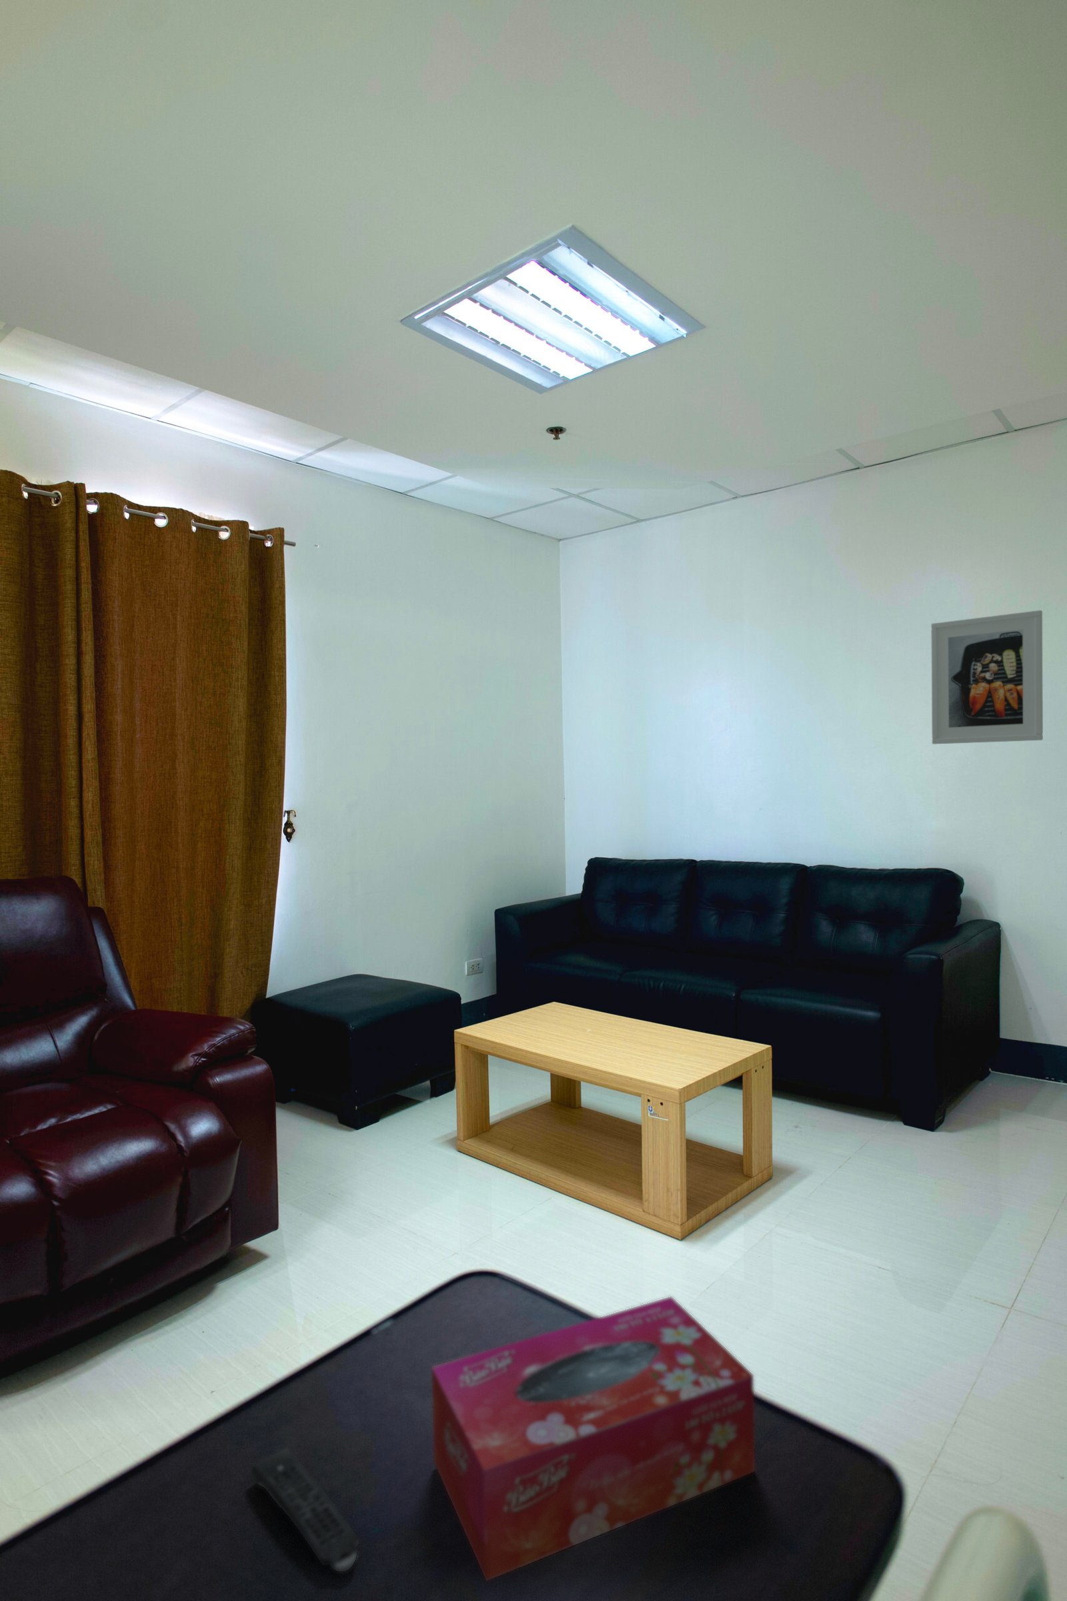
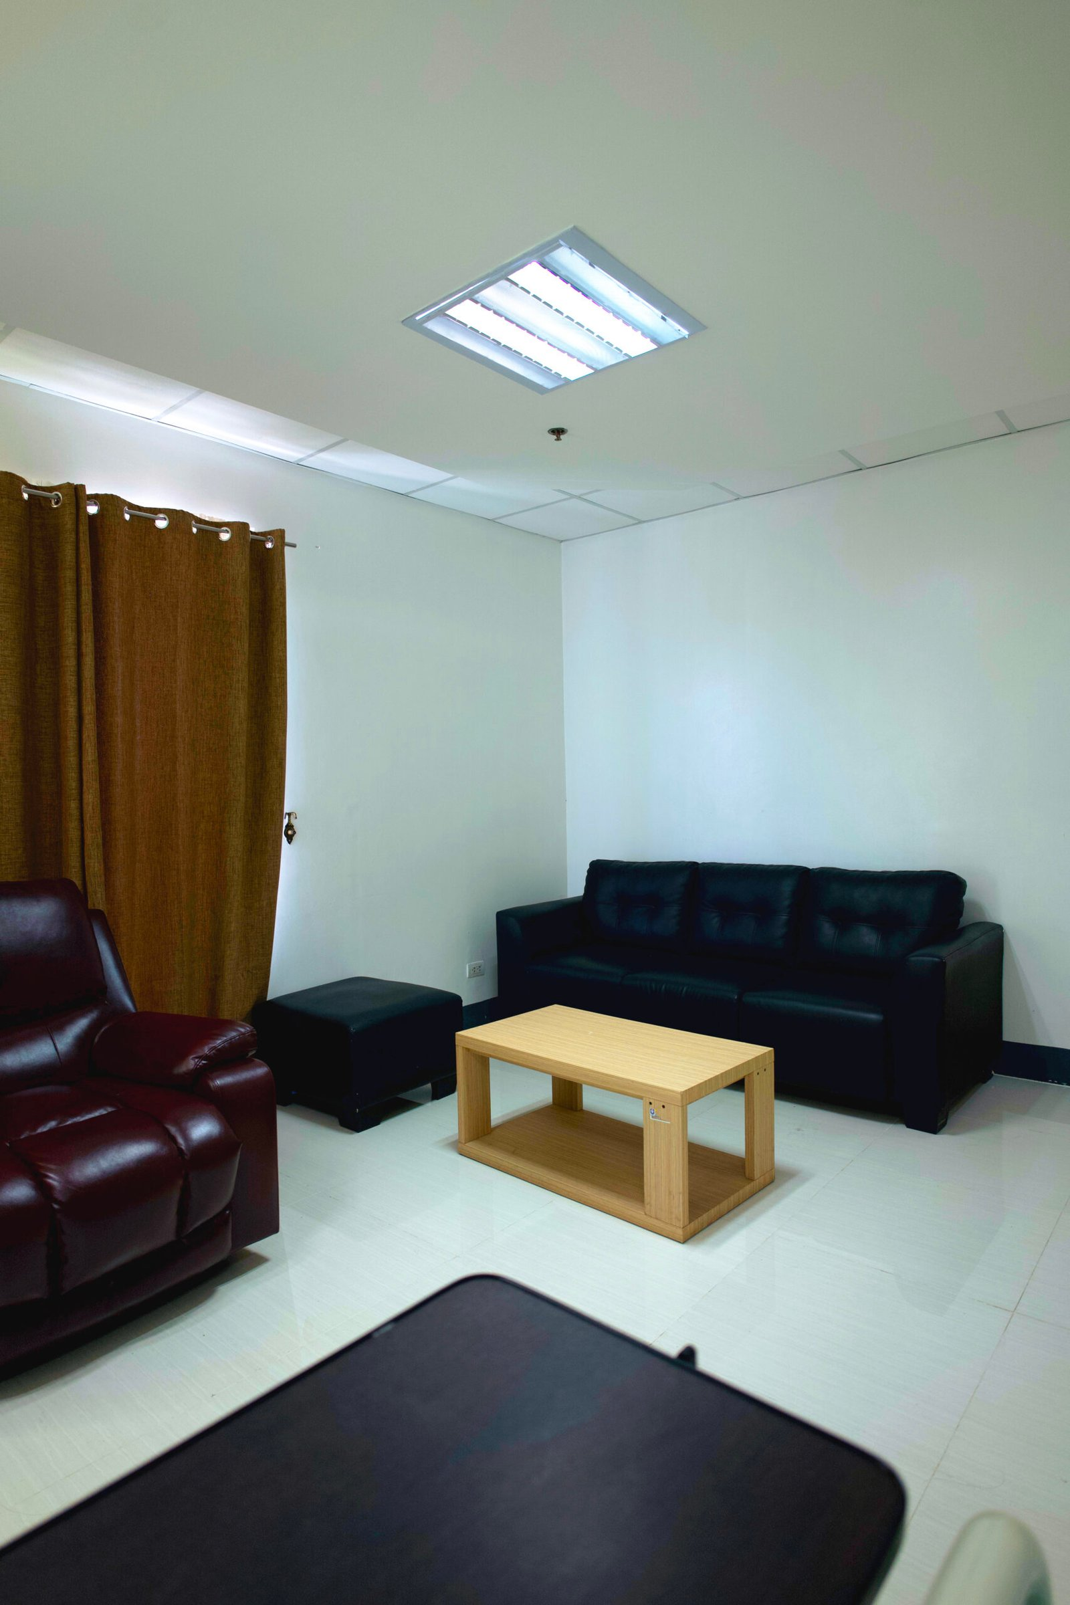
- tissue box [431,1296,755,1582]
- remote control [250,1447,360,1572]
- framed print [930,610,1043,746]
